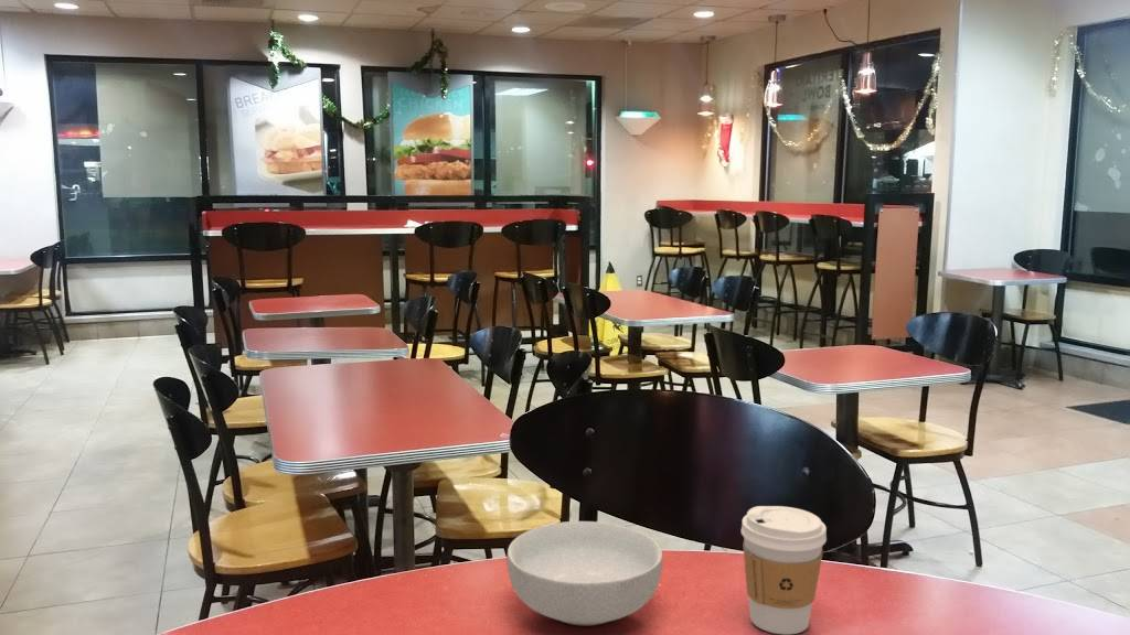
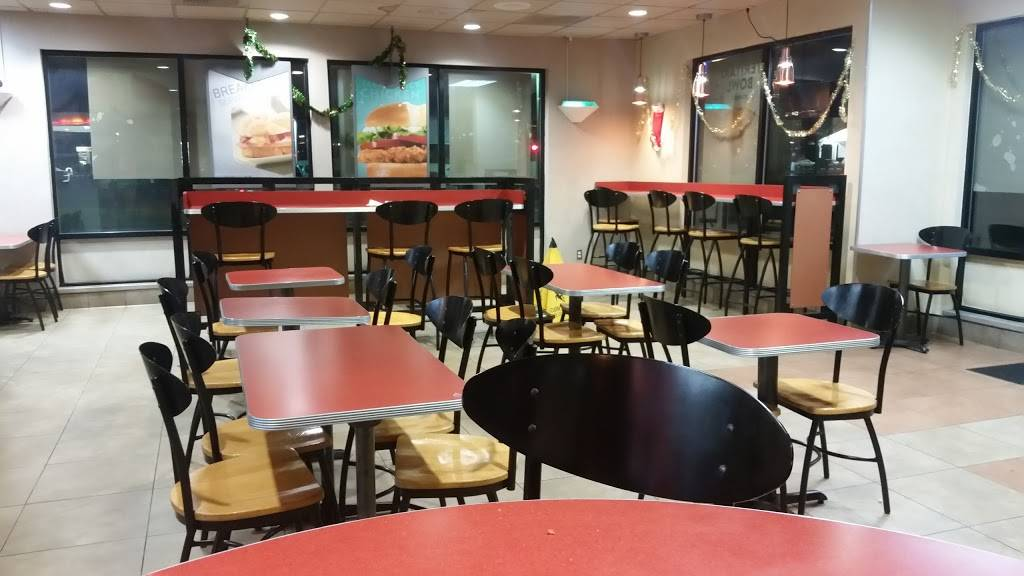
- coffee cup [740,505,828,635]
- cereal bowl [507,520,663,626]
